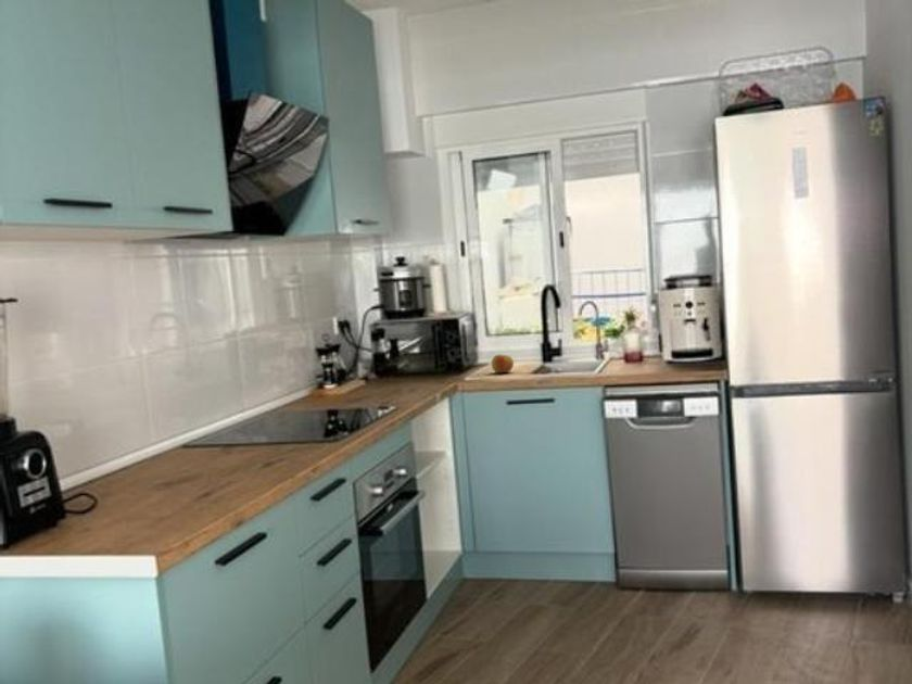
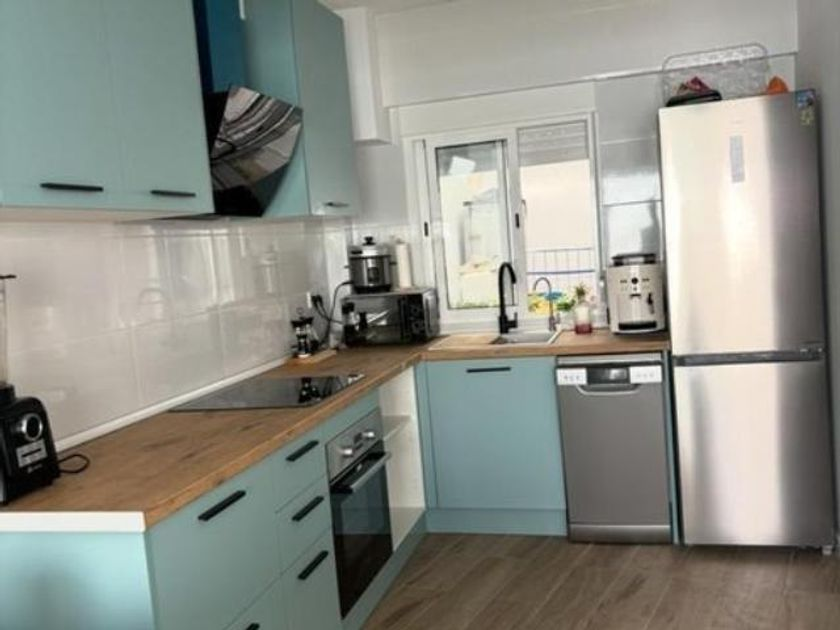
- apple [491,354,515,375]
